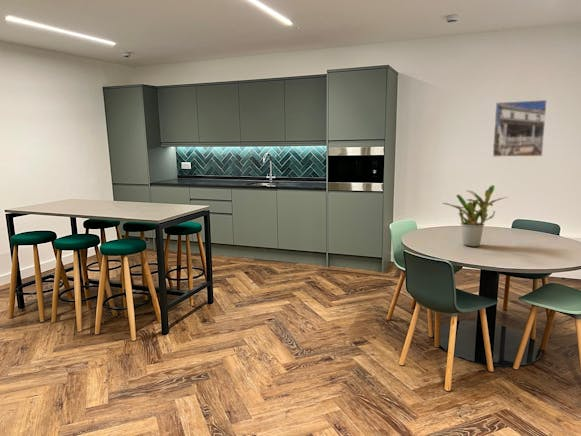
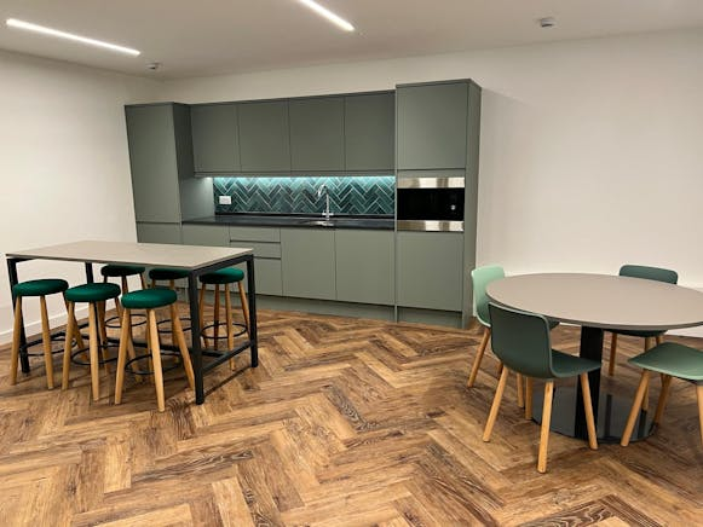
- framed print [492,99,548,158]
- potted plant [441,184,509,248]
